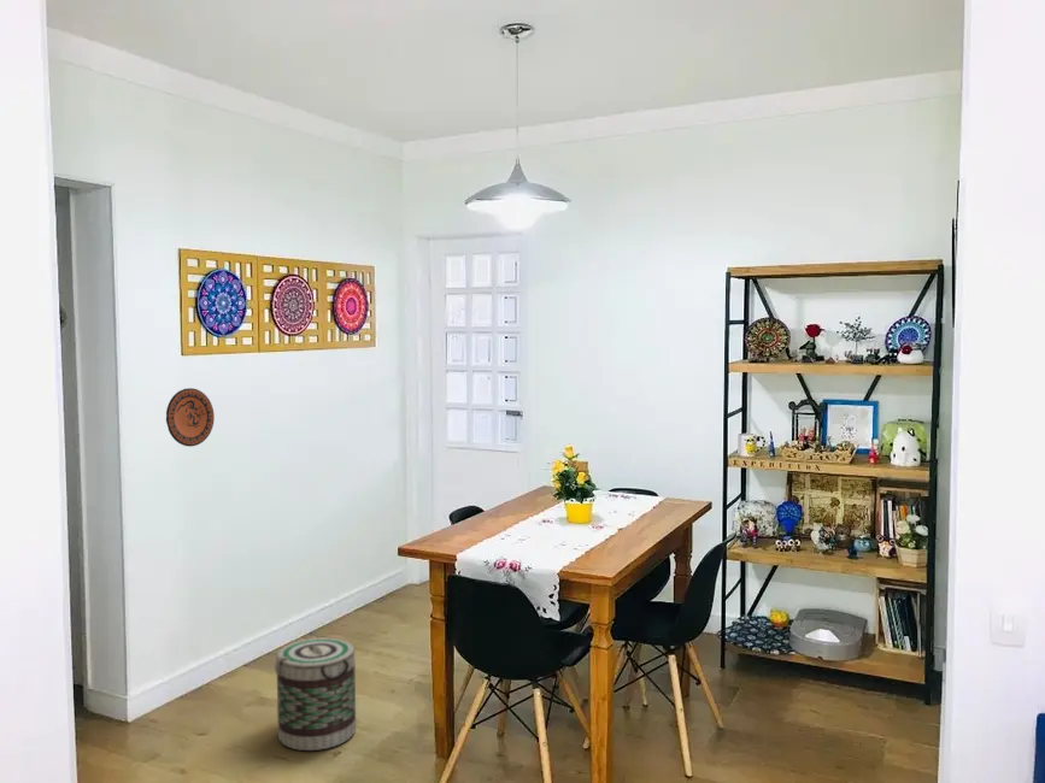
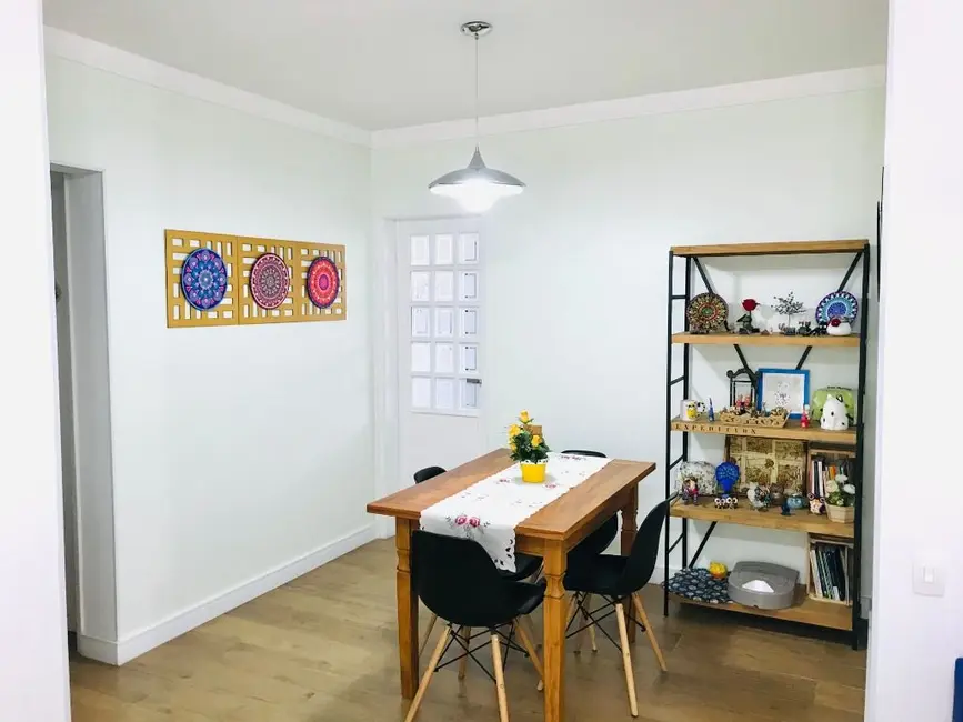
- basket [274,637,357,752]
- decorative plate [165,387,216,448]
